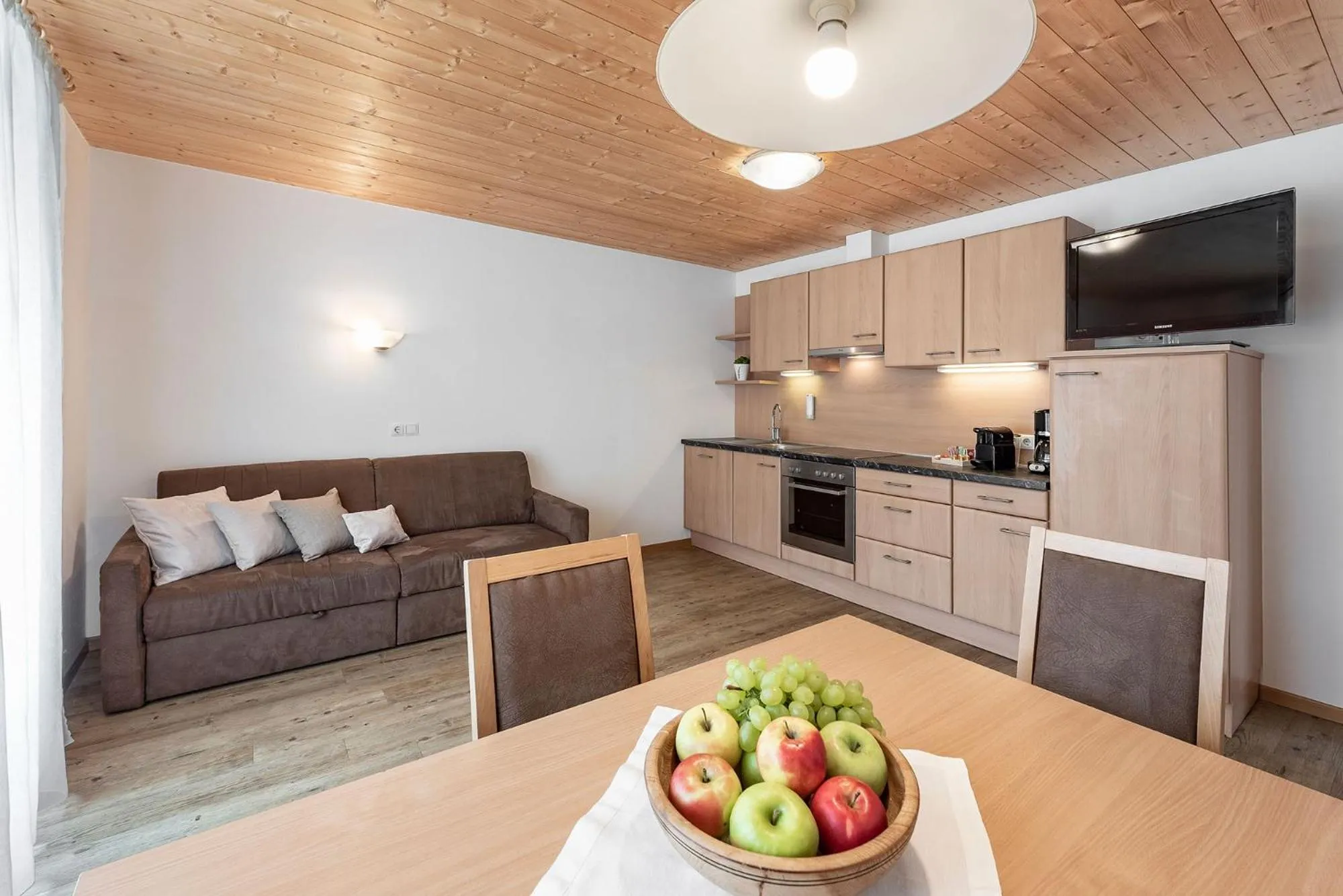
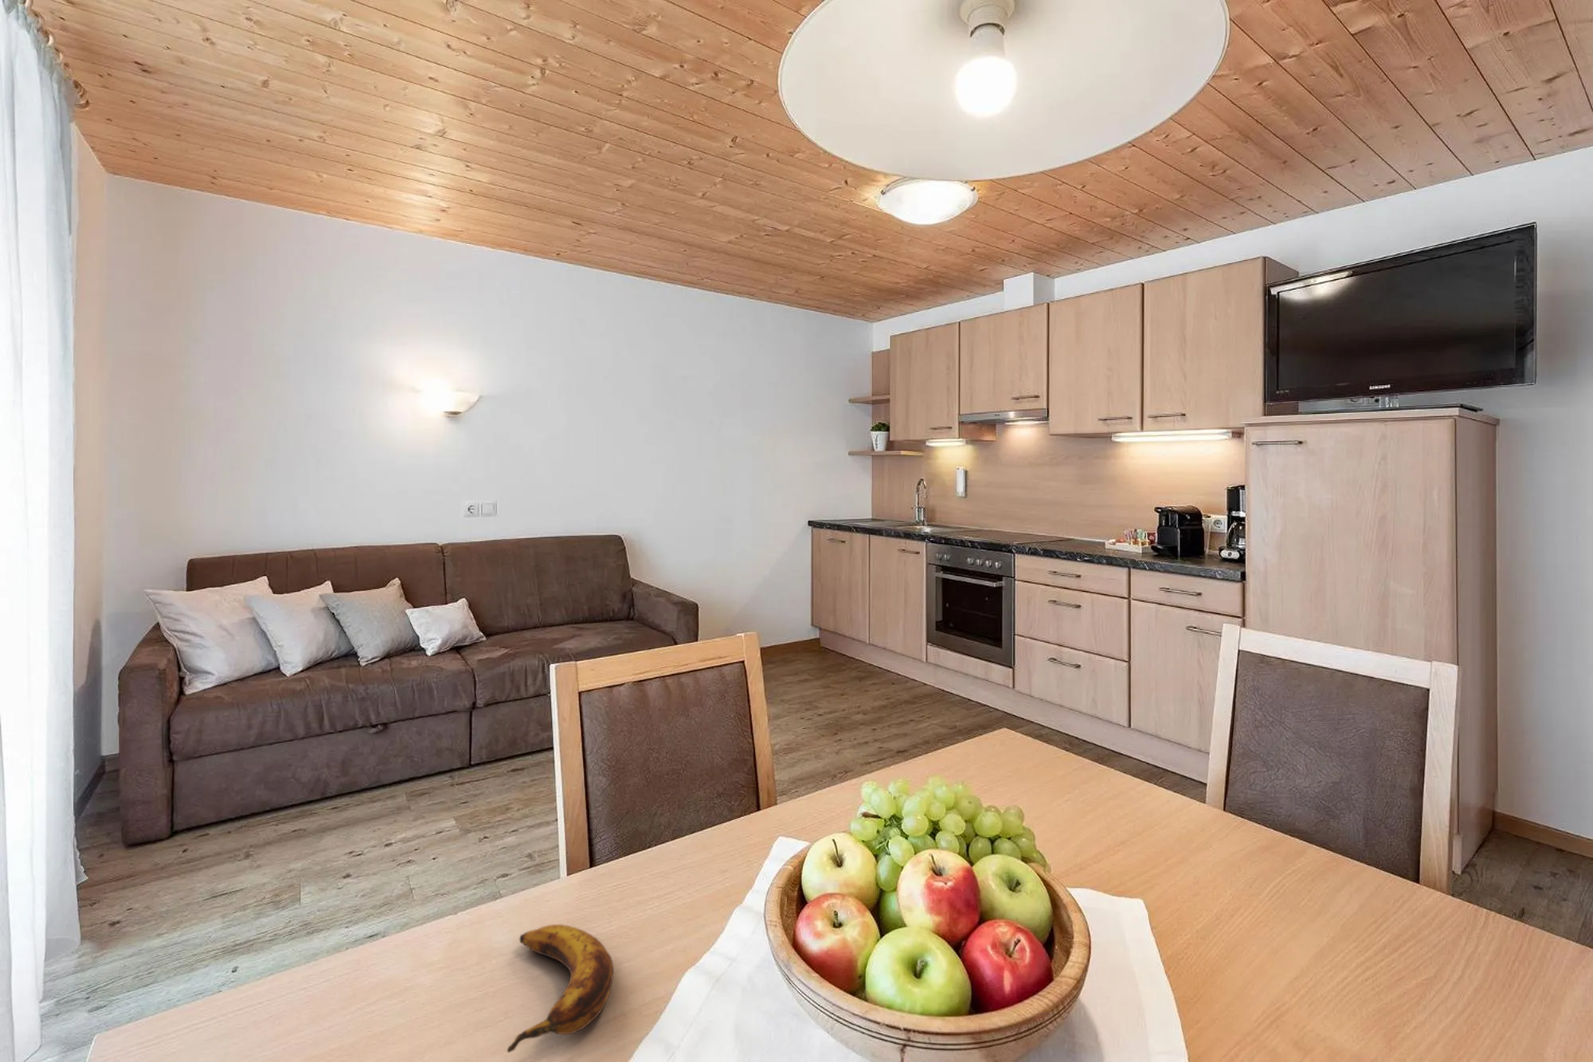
+ banana [506,923,614,1054]
